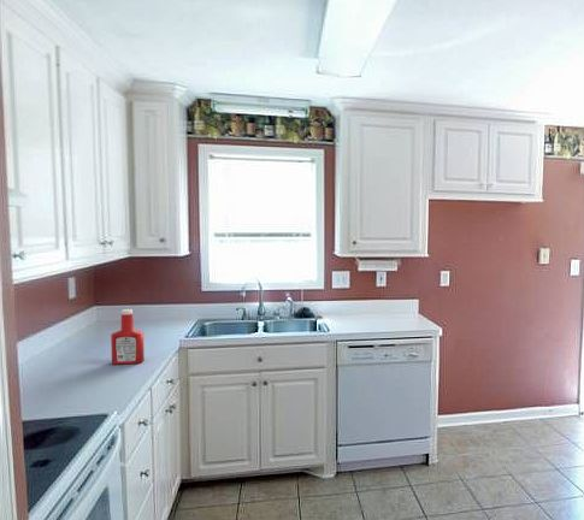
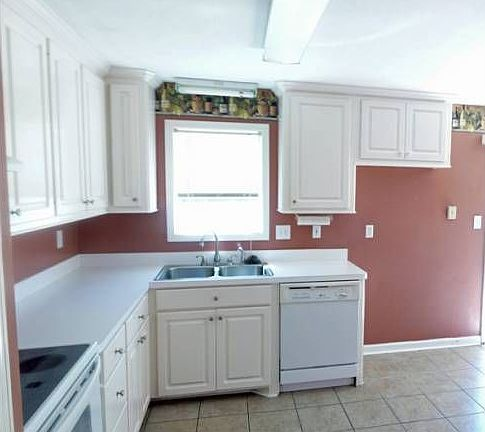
- soap bottle [110,308,146,366]
